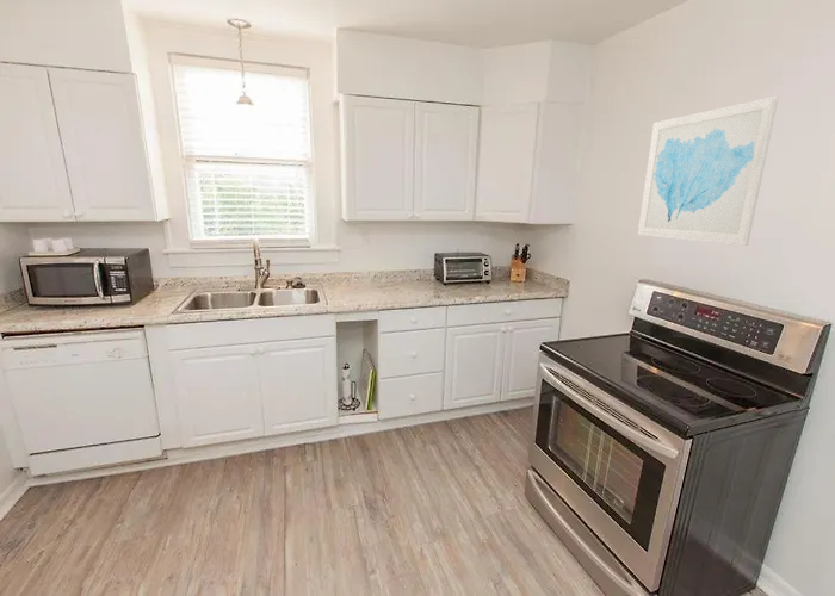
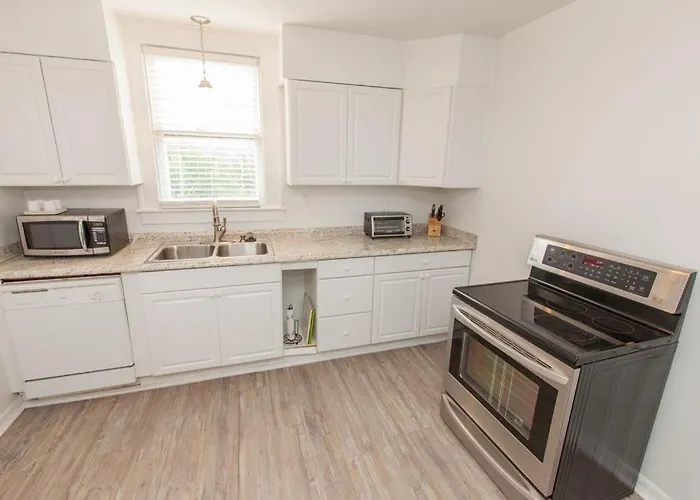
- wall art [637,95,780,247]
